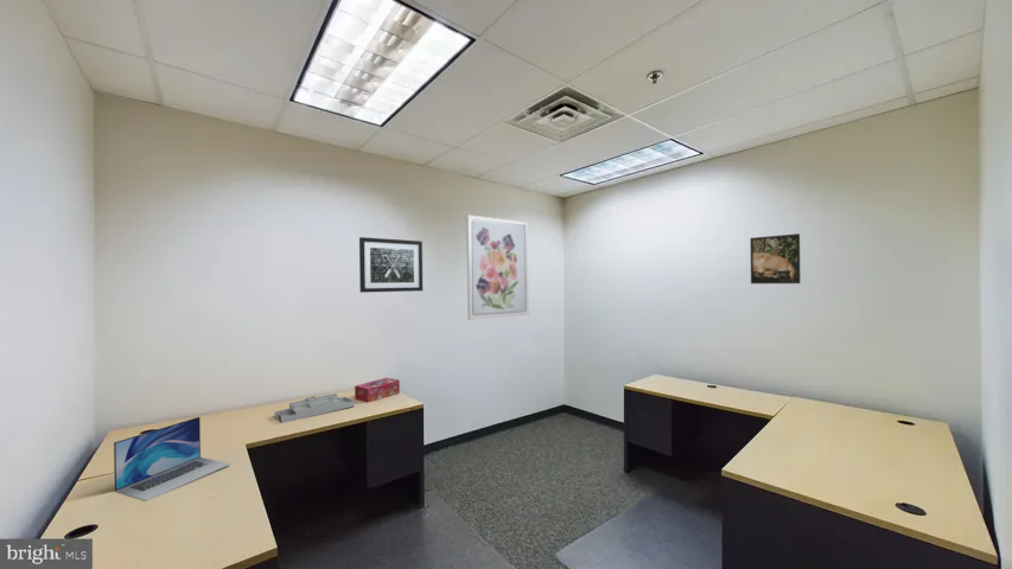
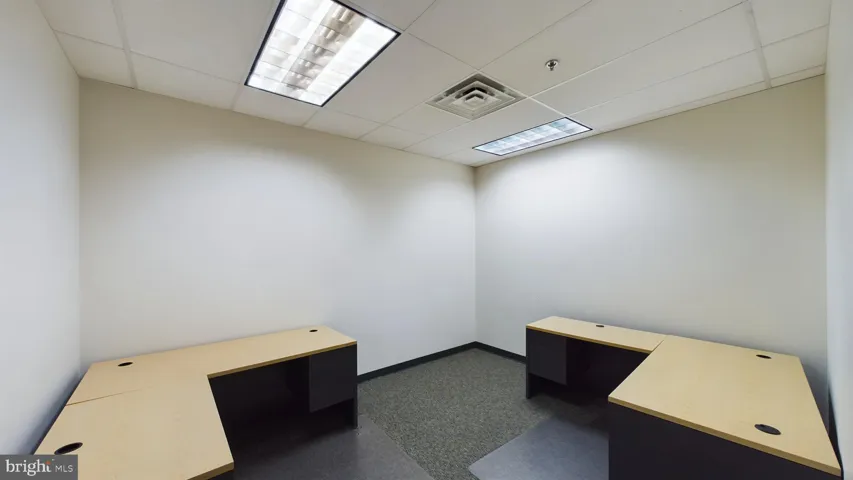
- laptop [113,416,231,503]
- wall art [465,215,530,321]
- desk organizer [273,392,356,424]
- tissue box [354,377,401,403]
- wall art [358,236,424,294]
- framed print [749,232,802,284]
